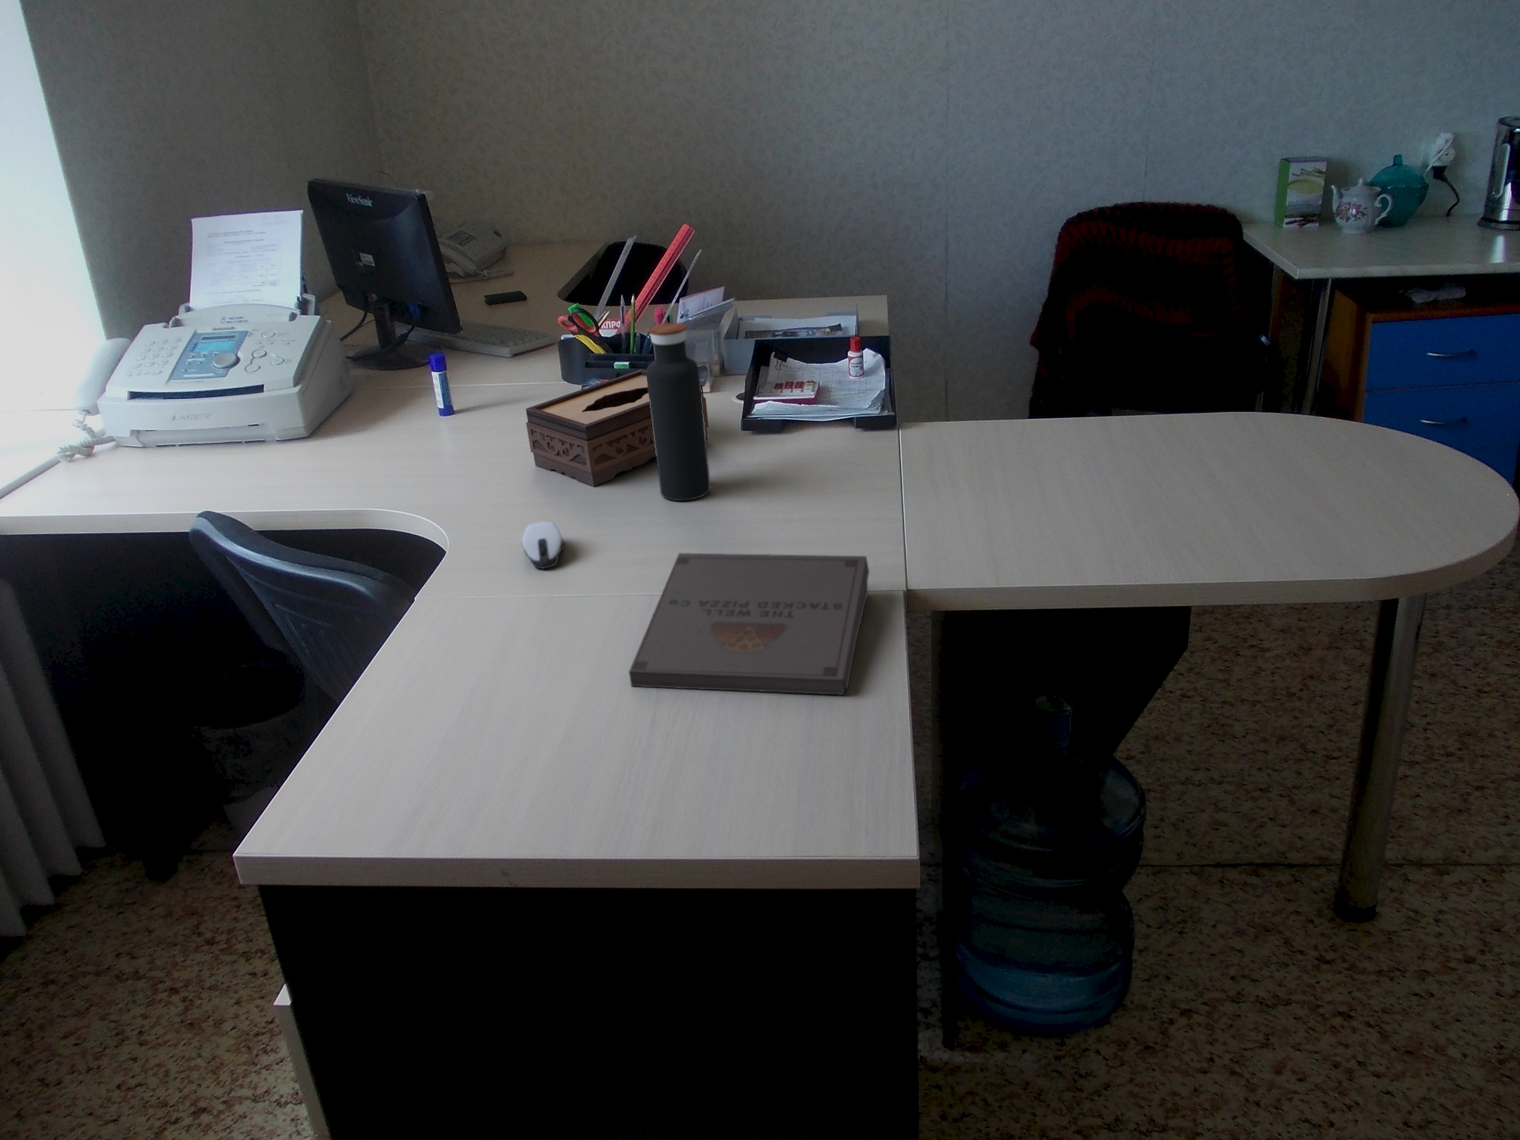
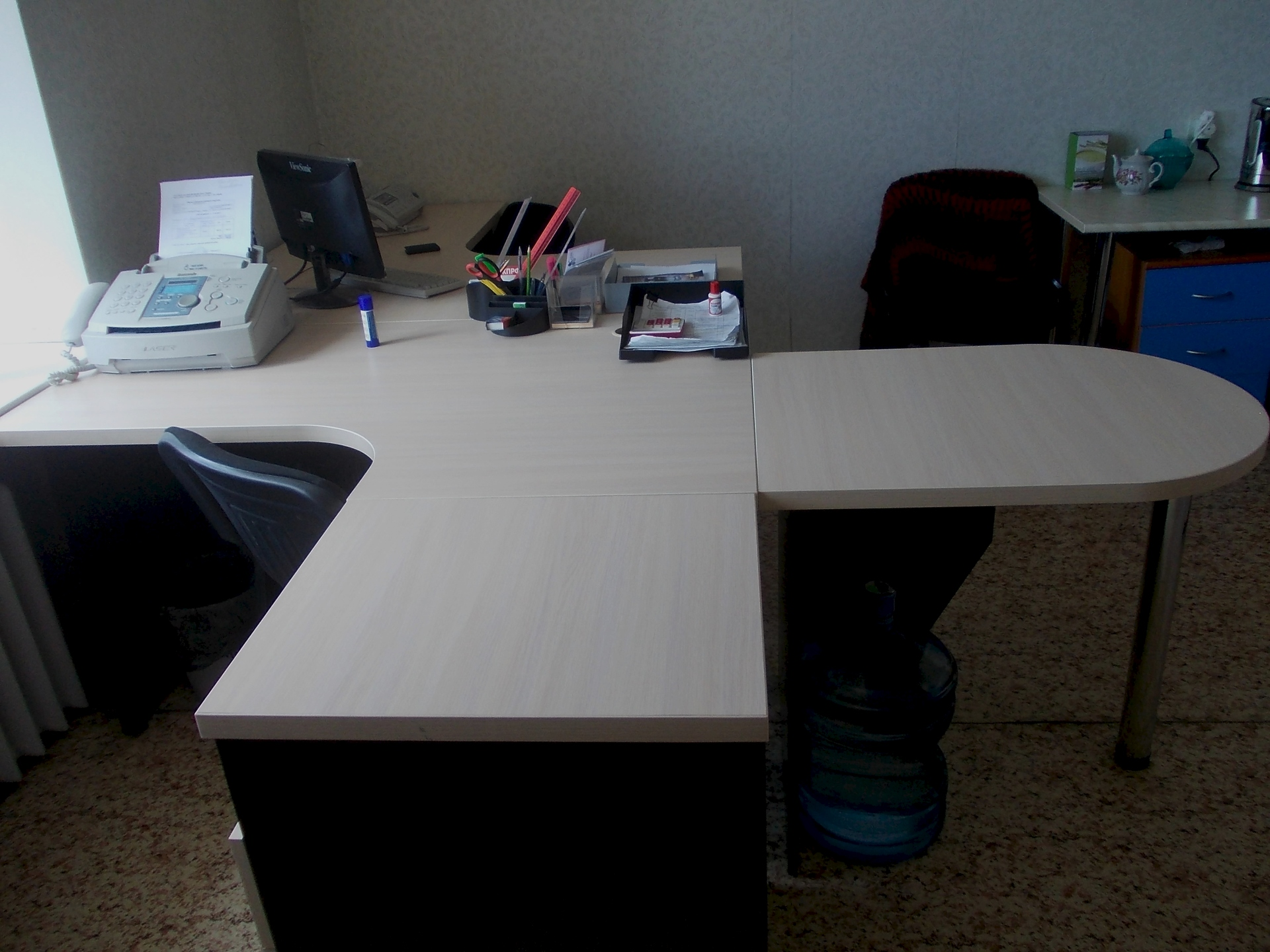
- tissue box [525,368,710,487]
- pizza box [628,552,870,696]
- computer mouse [522,521,565,569]
- water bottle [646,322,711,502]
